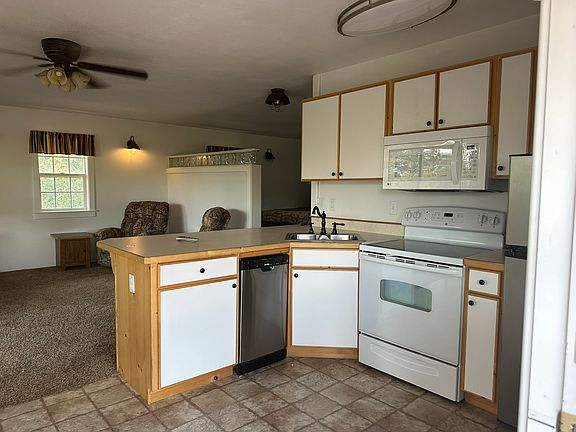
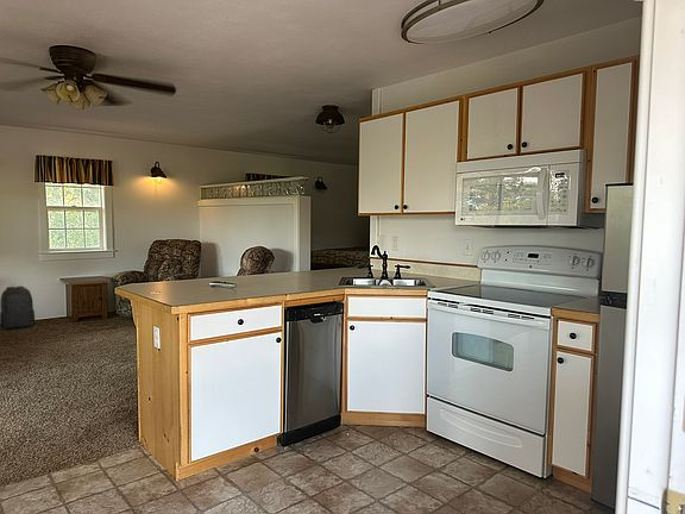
+ backpack [0,284,37,330]
